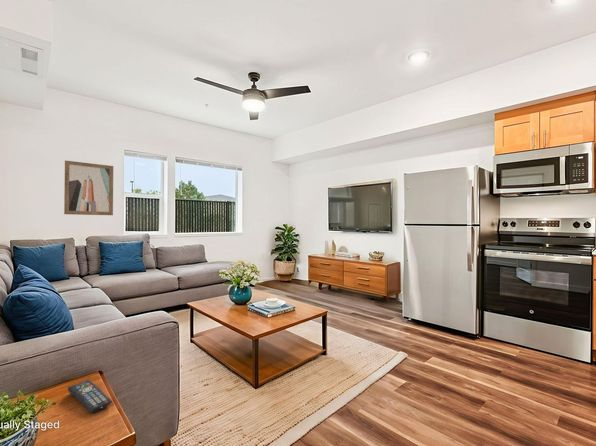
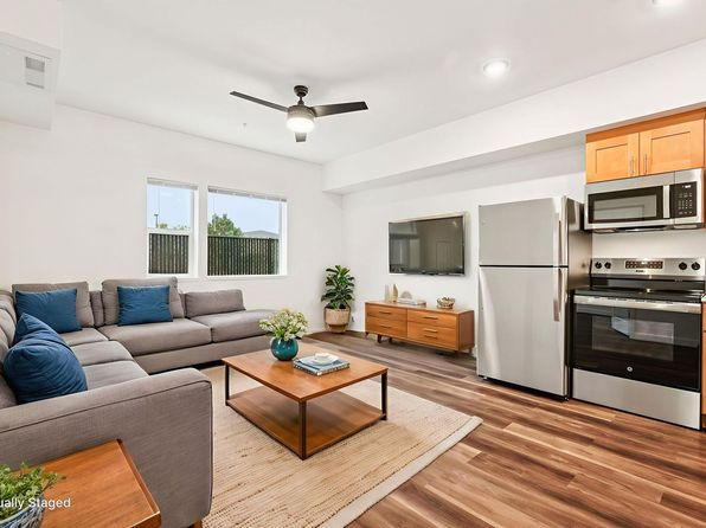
- remote control [67,379,113,414]
- wall art [63,160,114,216]
